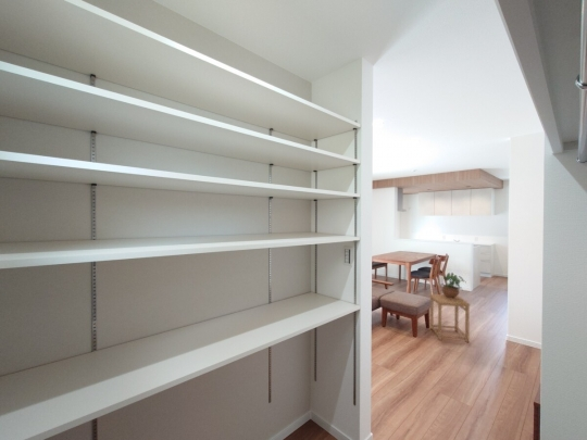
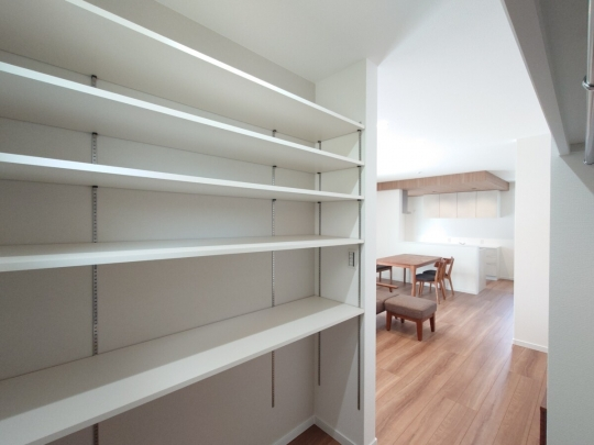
- potted plant [440,272,467,299]
- side table [428,293,471,343]
